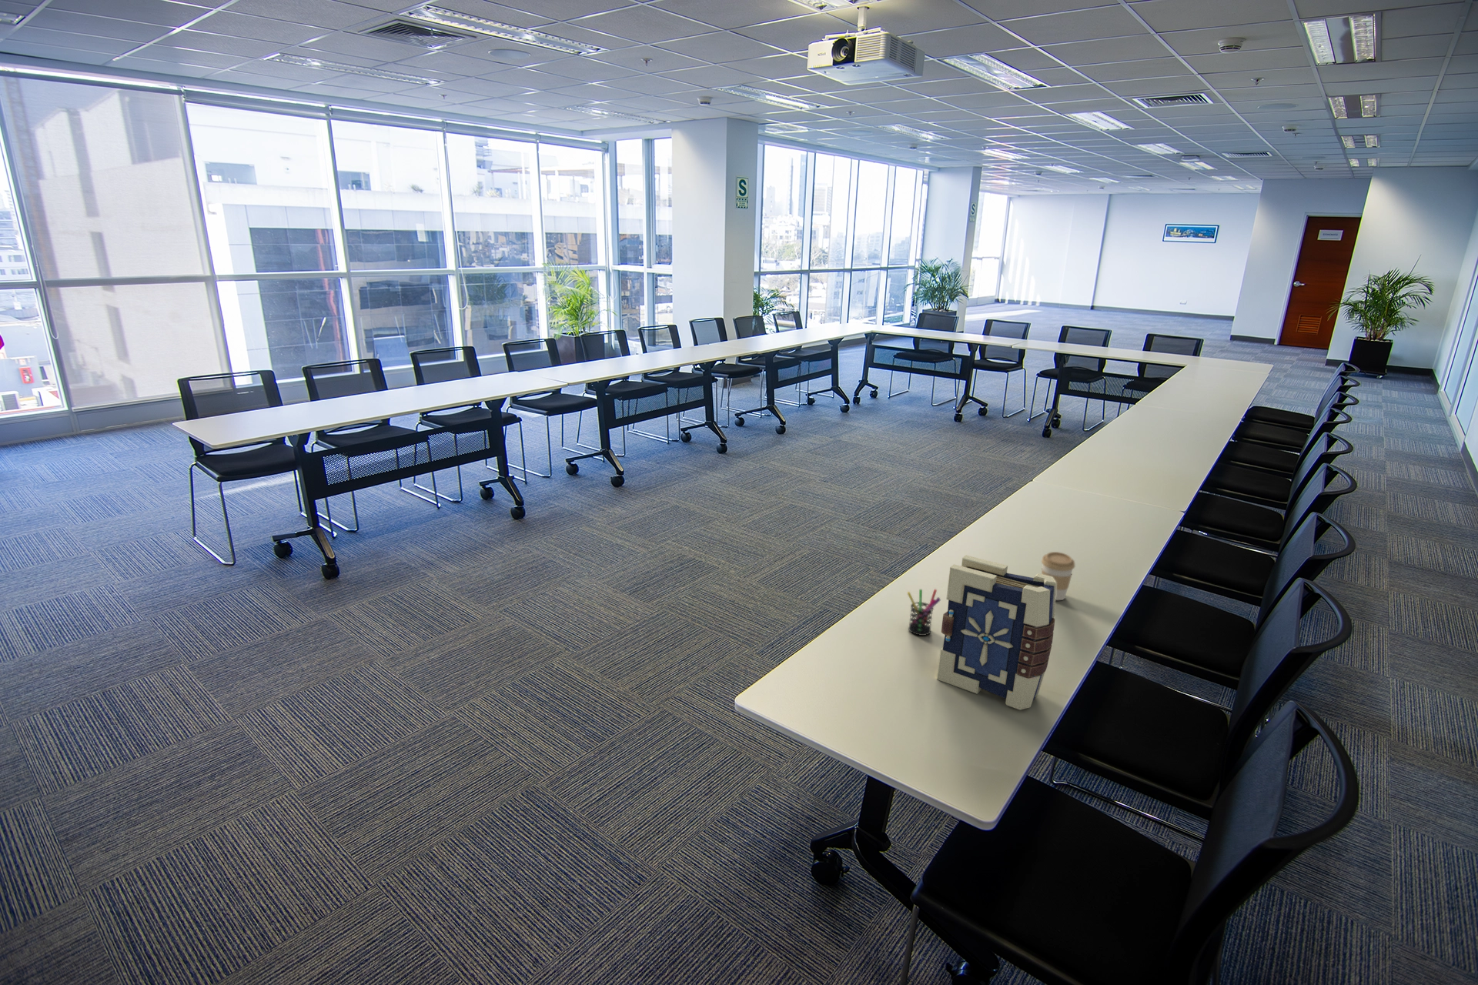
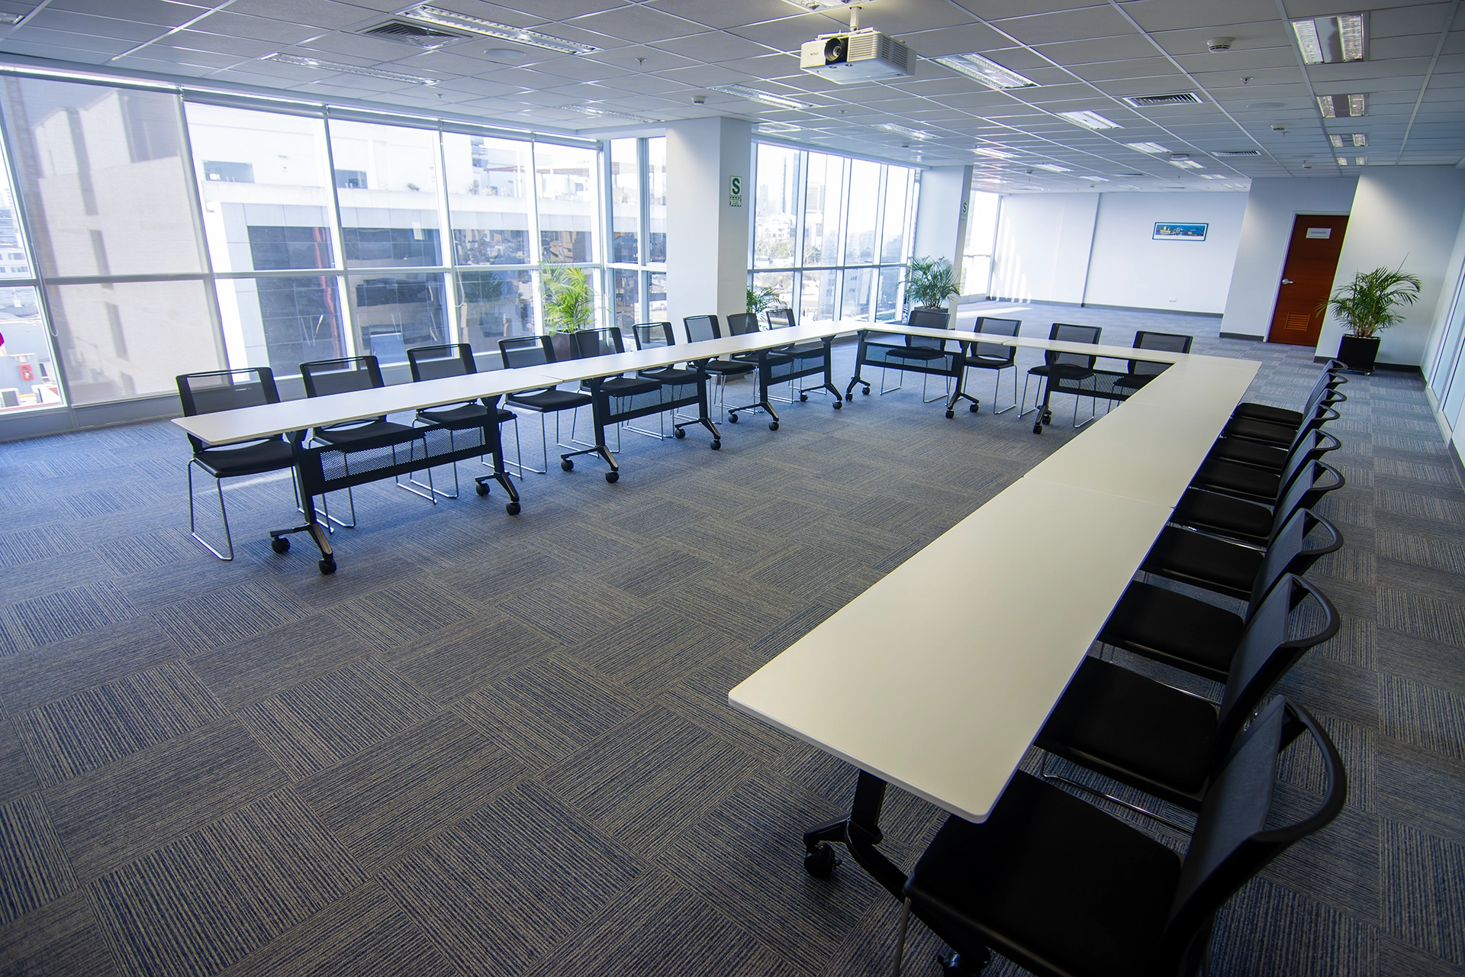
- coffee cup [1040,551,1076,601]
- book [936,554,1056,710]
- pen holder [907,588,941,637]
